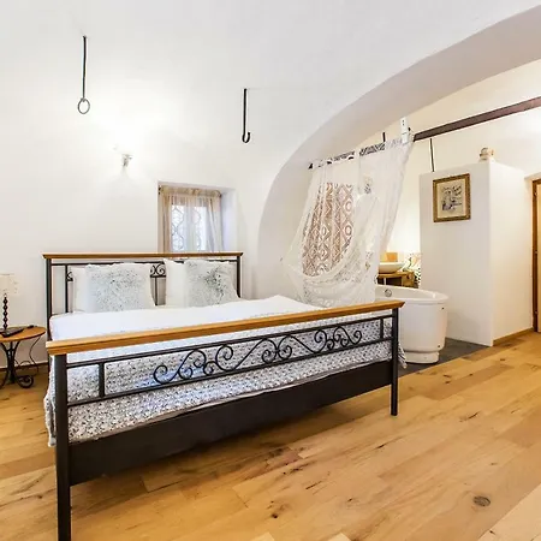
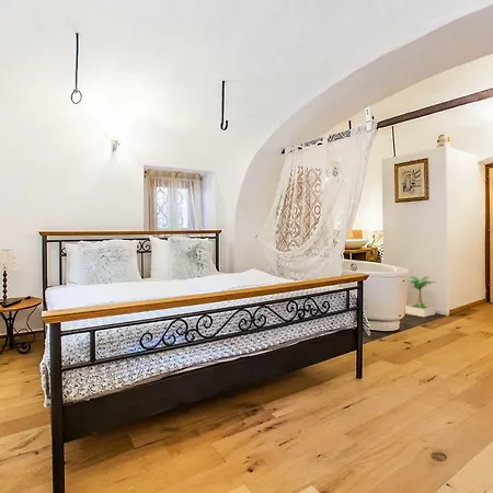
+ potted plant [404,274,436,318]
